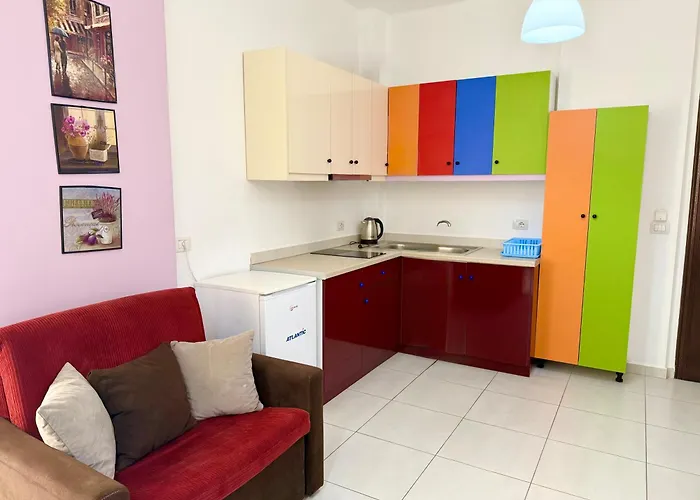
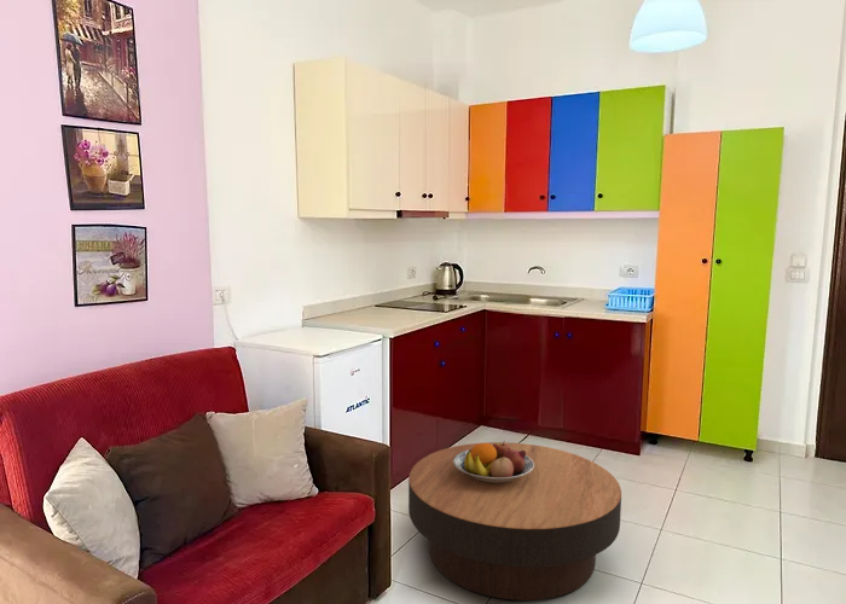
+ coffee table [407,441,622,602]
+ fruit bowl [453,440,534,483]
